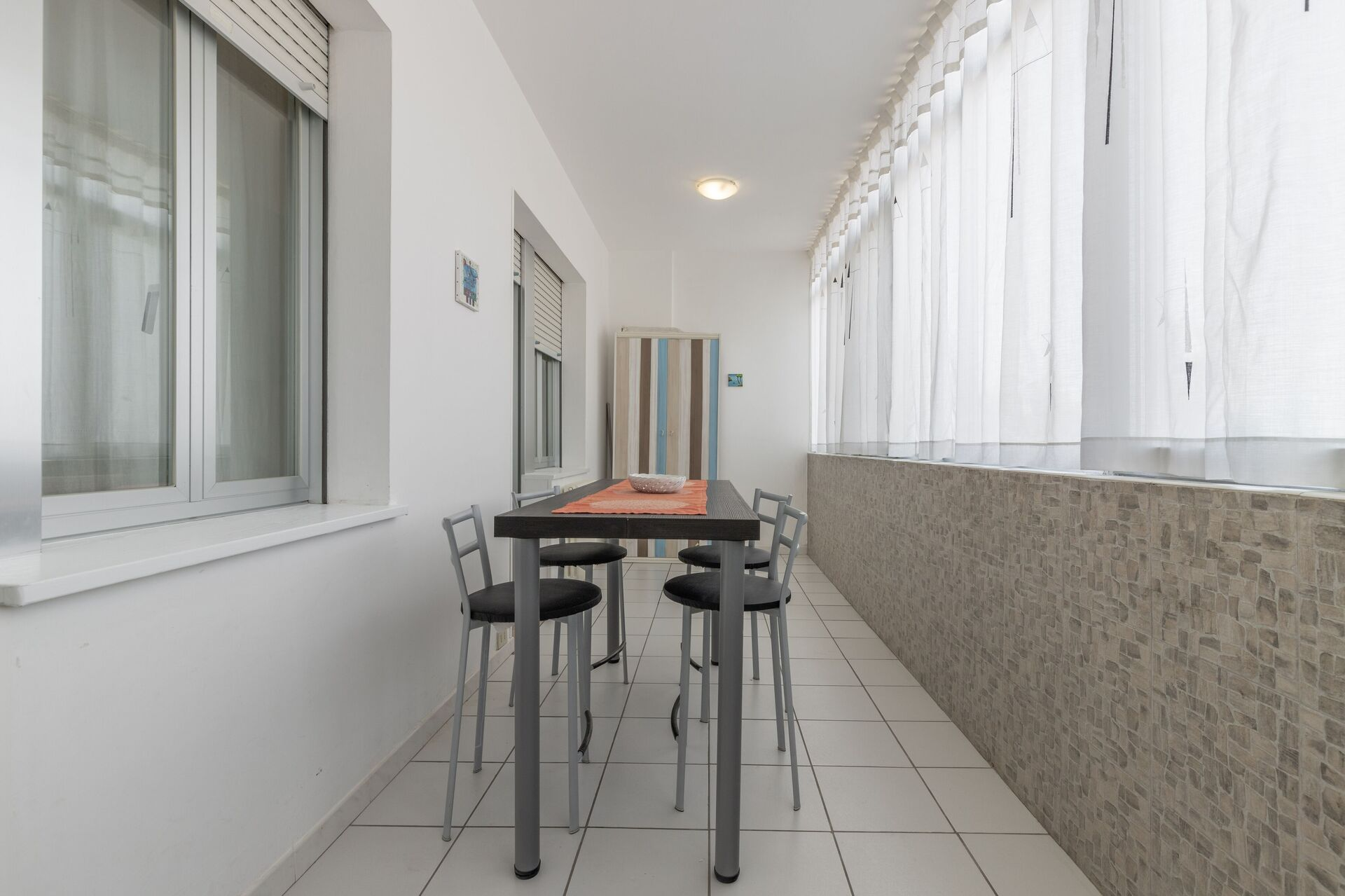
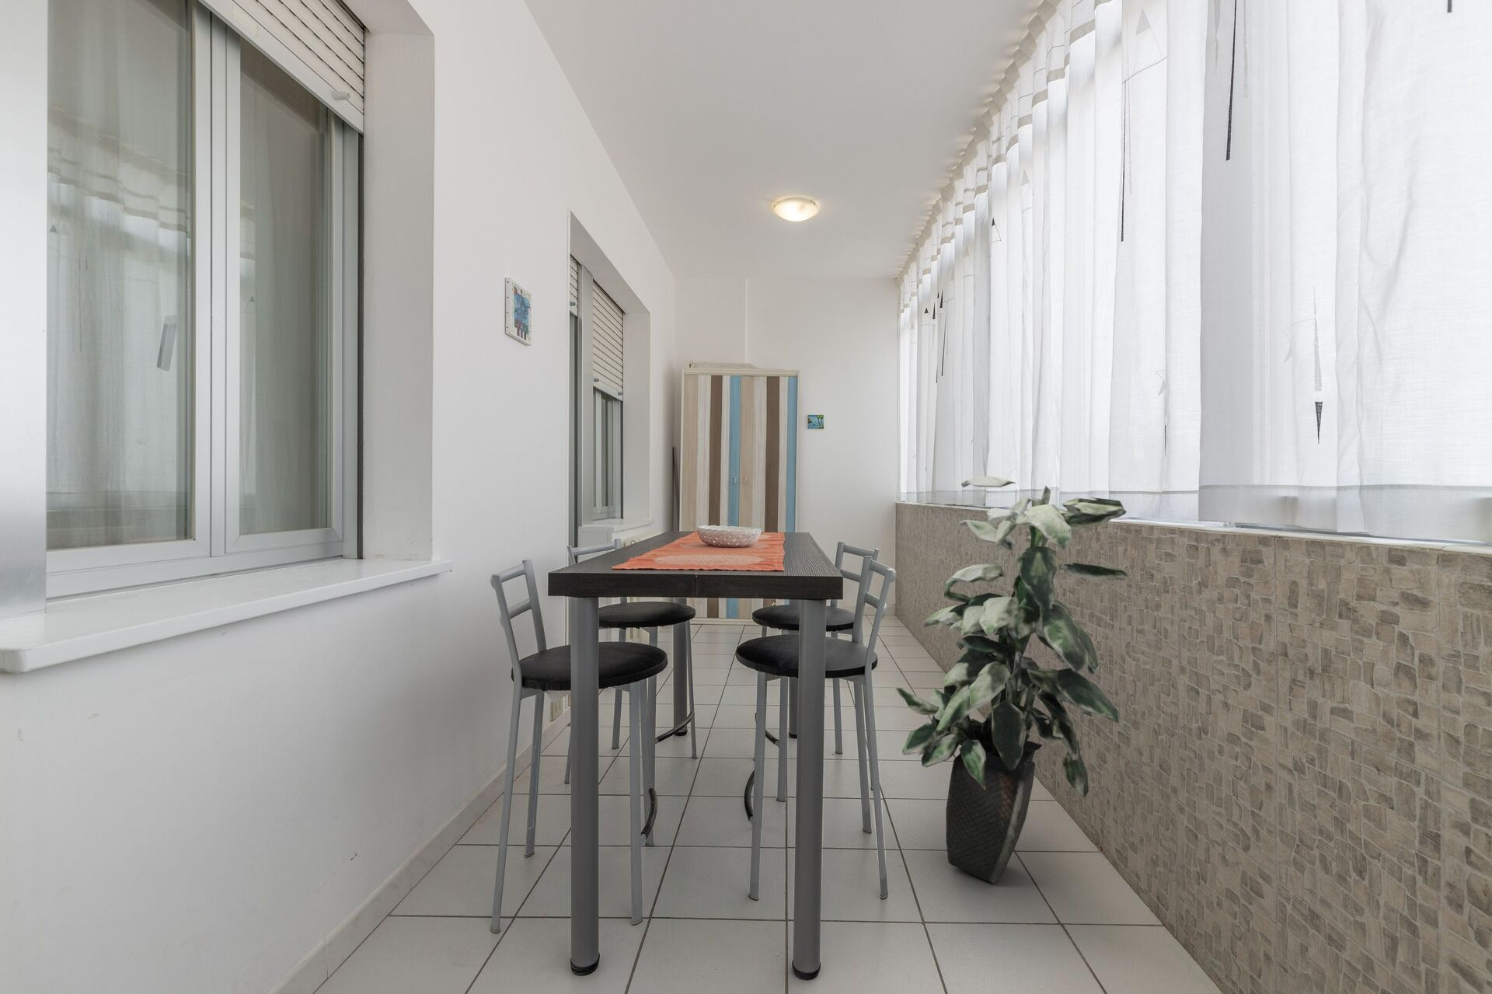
+ indoor plant [895,476,1130,885]
